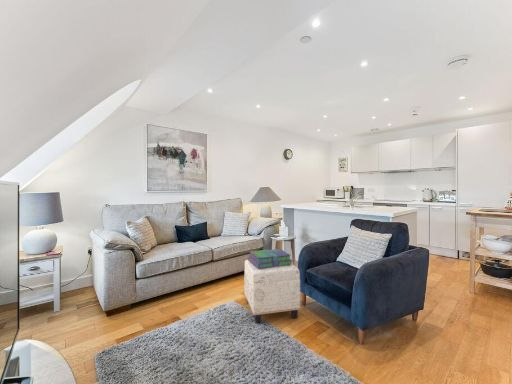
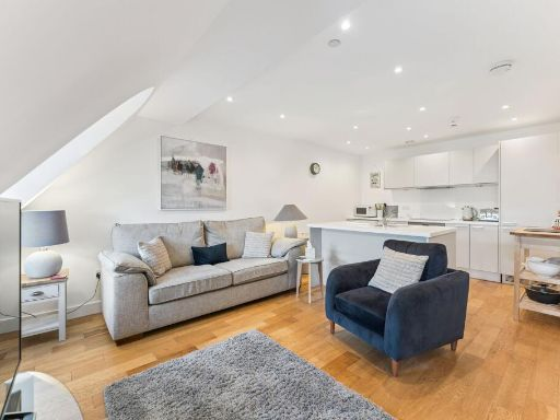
- stack of books [247,248,293,269]
- ottoman [243,259,301,324]
